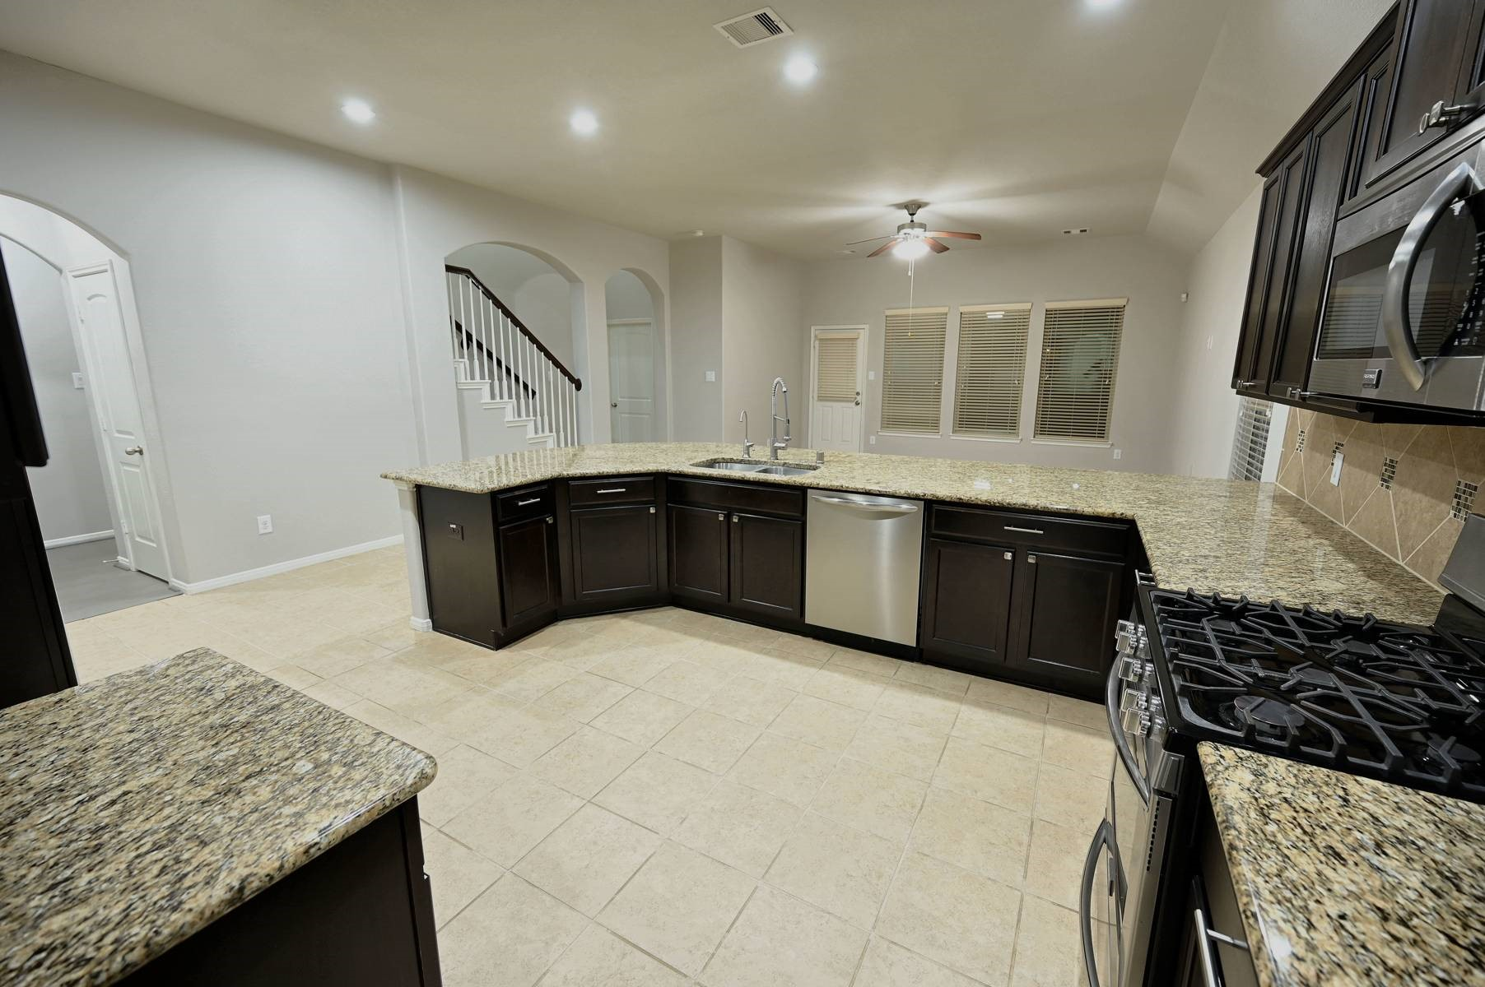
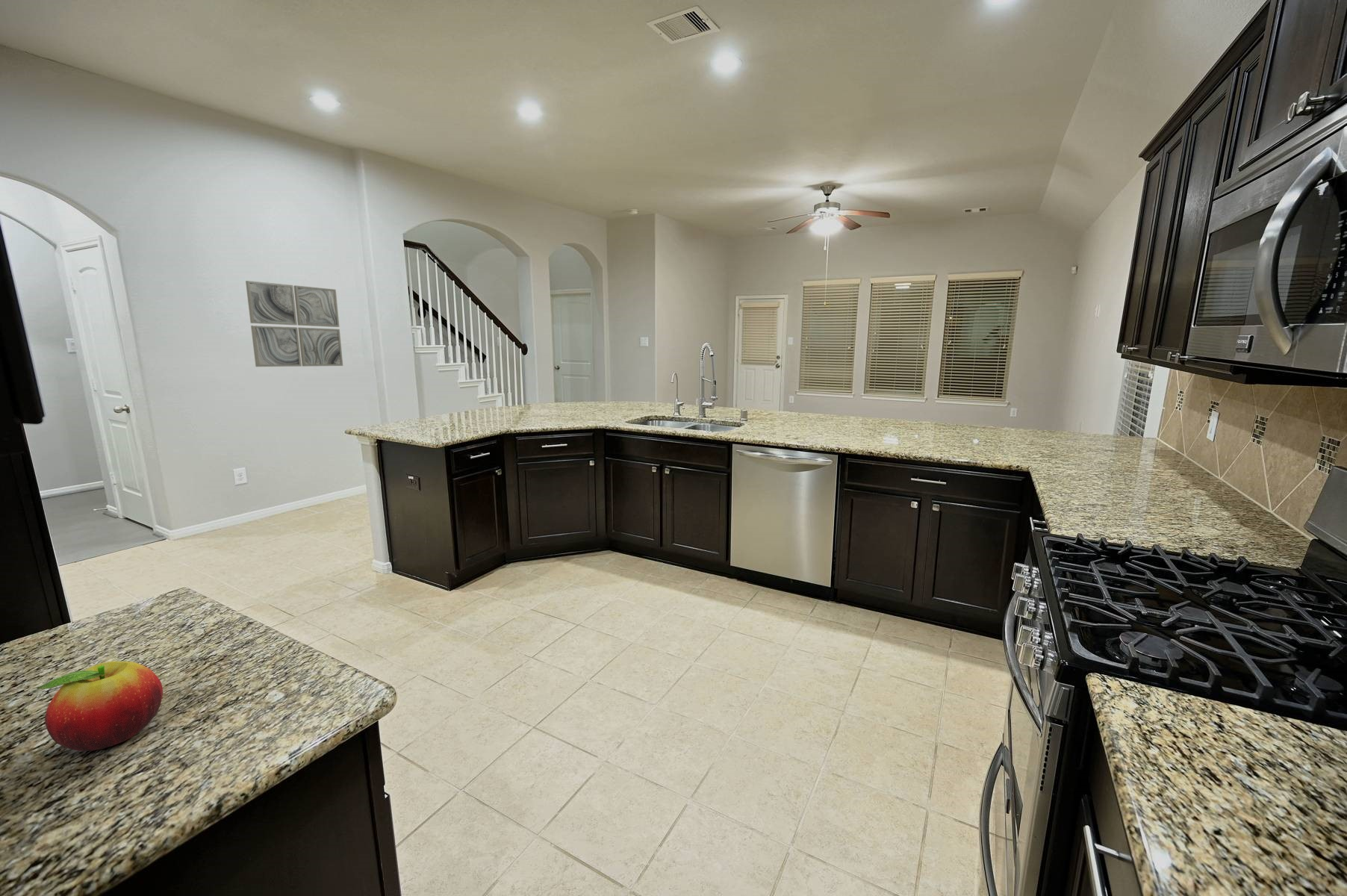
+ wall art [245,280,343,367]
+ fruit [37,660,164,752]
